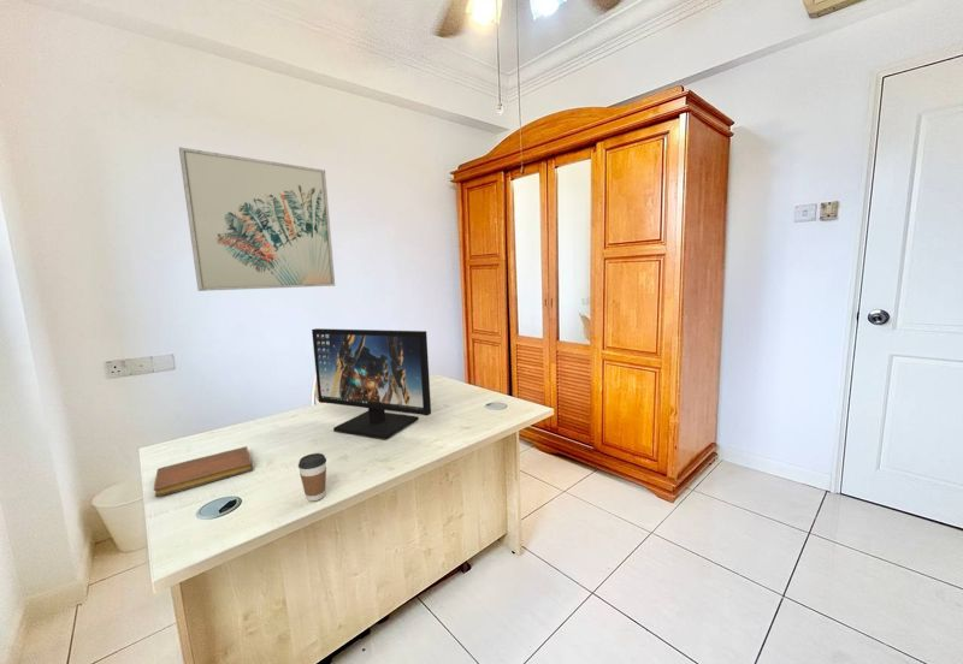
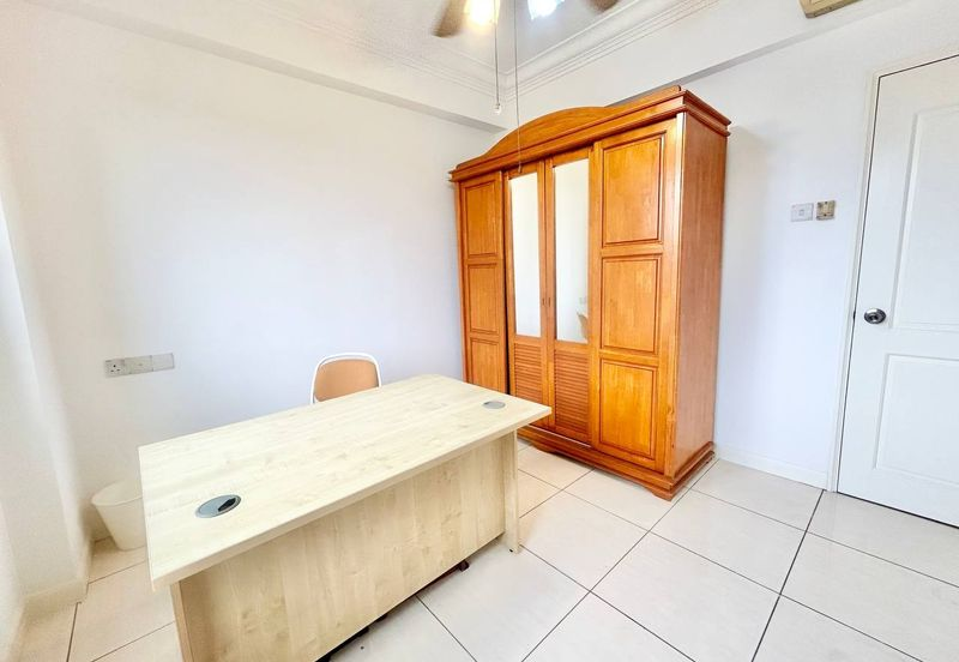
- computer monitor [311,327,432,440]
- coffee cup [297,452,327,503]
- notebook [153,445,254,498]
- wall art [178,146,336,292]
